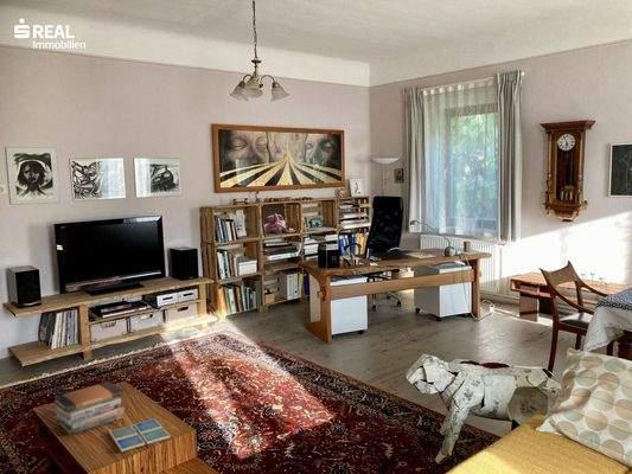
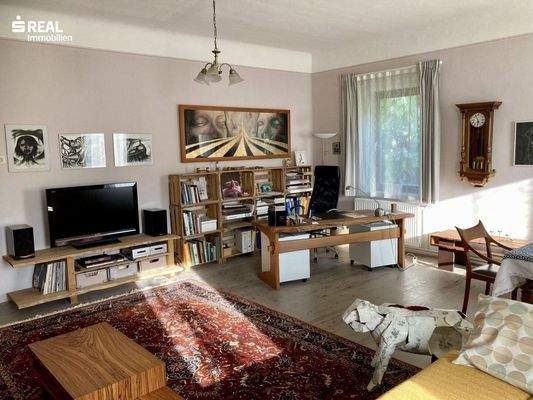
- book stack [52,380,126,436]
- drink coaster [108,418,171,453]
